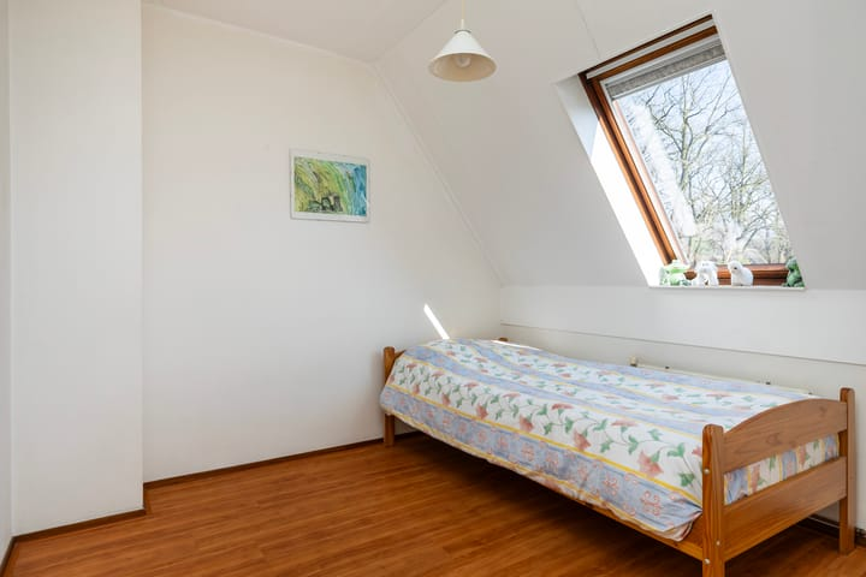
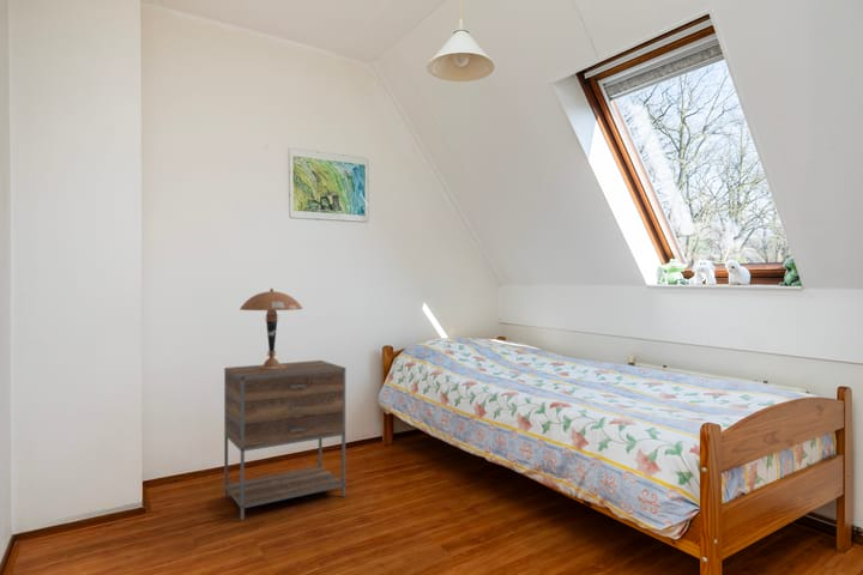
+ table lamp [239,288,304,370]
+ nightstand [223,359,346,521]
